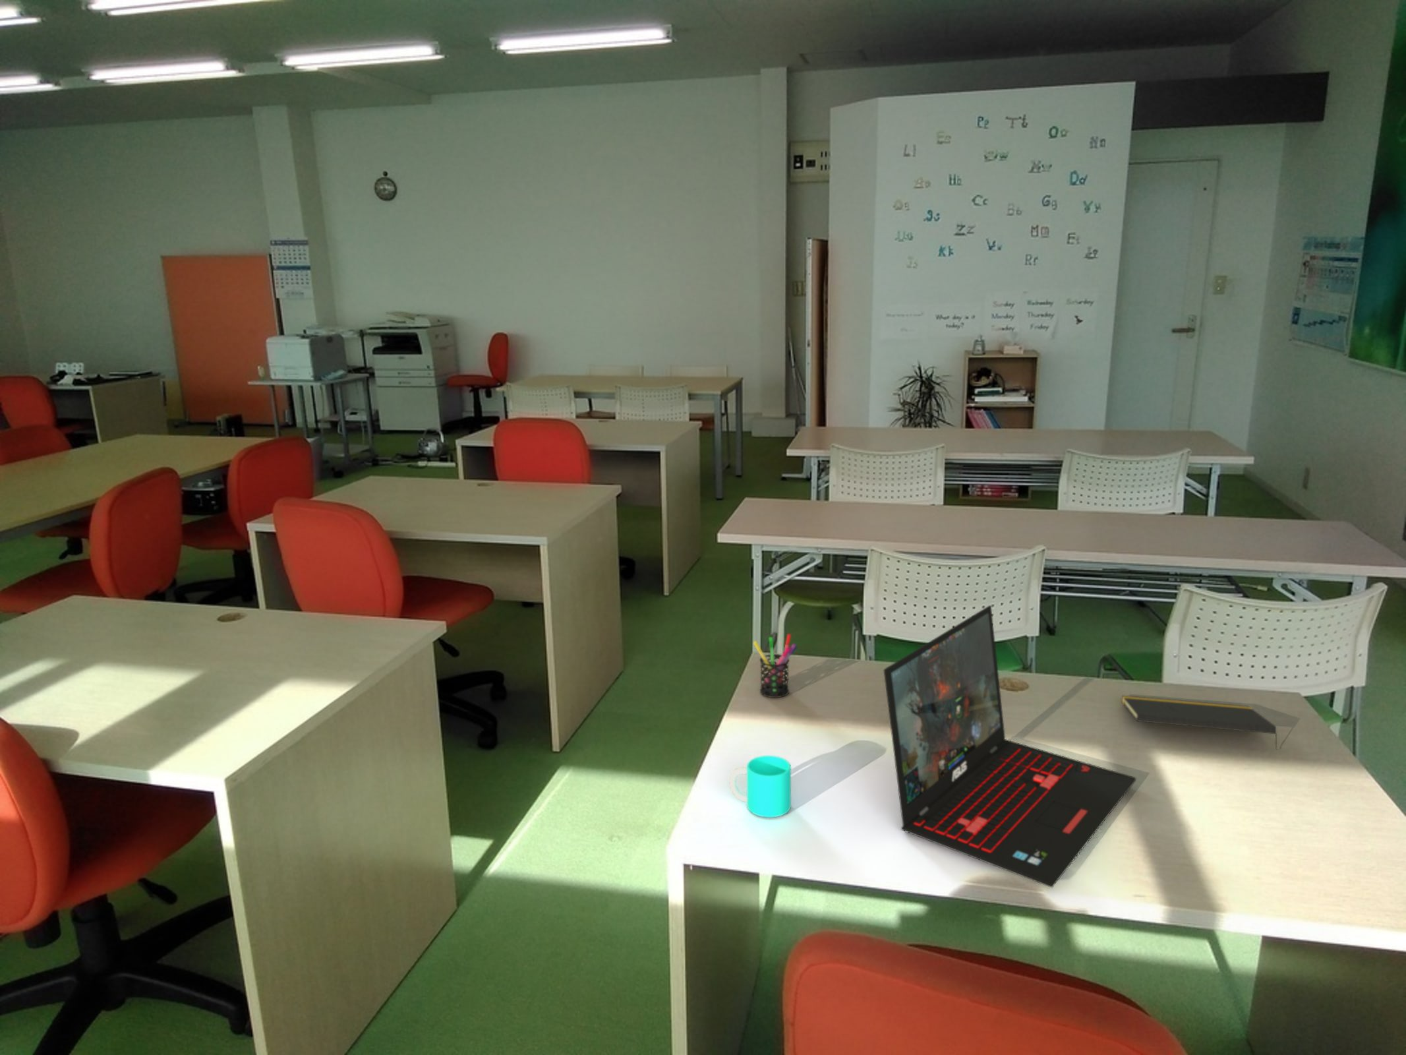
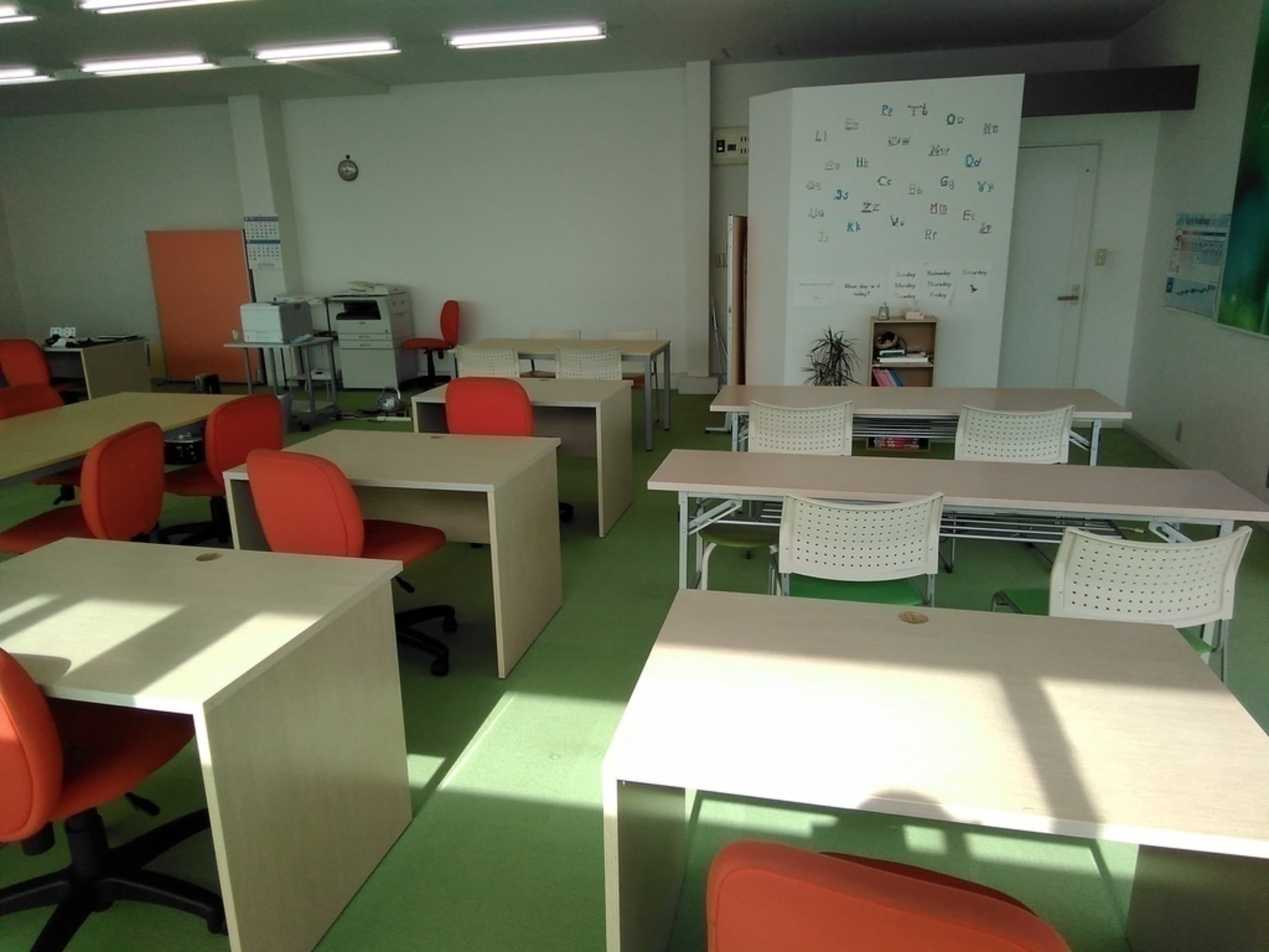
- notepad [1121,695,1279,751]
- pen holder [752,633,798,698]
- laptop [883,605,1137,888]
- cup [729,755,792,818]
